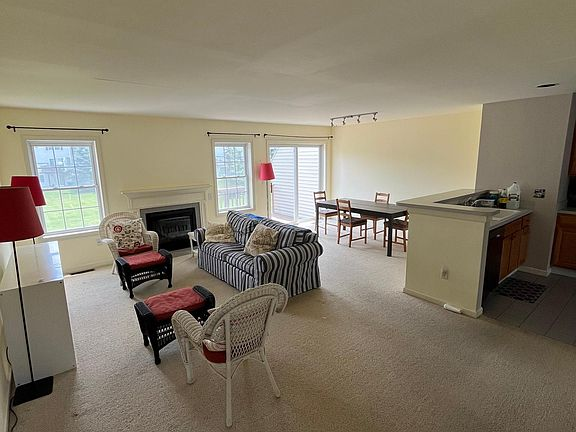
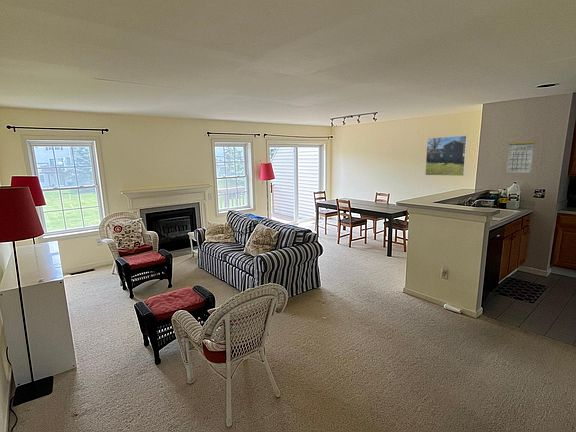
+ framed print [424,134,468,177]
+ calendar [506,136,535,174]
